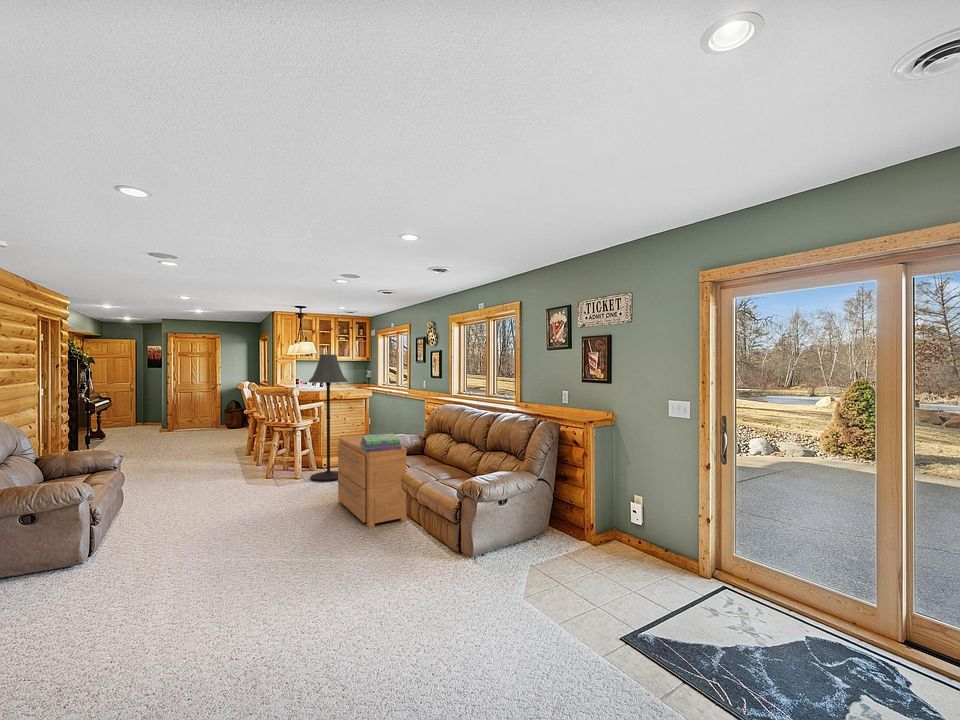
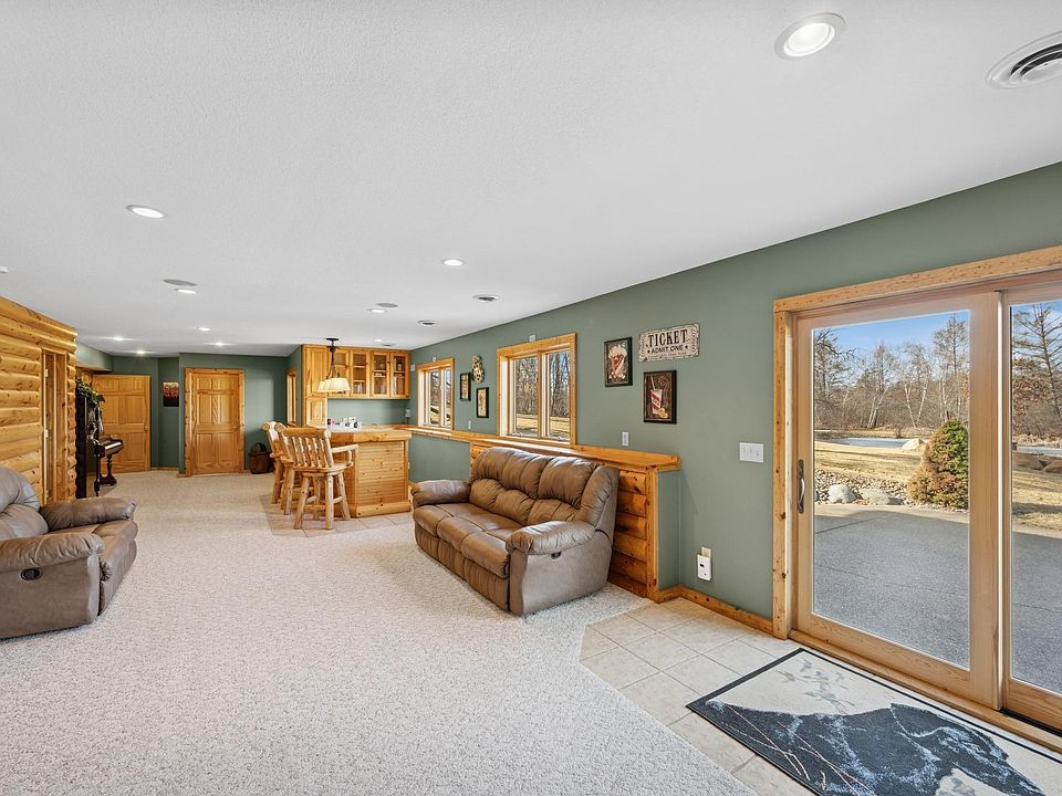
- stack of books [360,433,403,452]
- floor lamp [308,354,349,483]
- chest of drawers [336,434,408,529]
